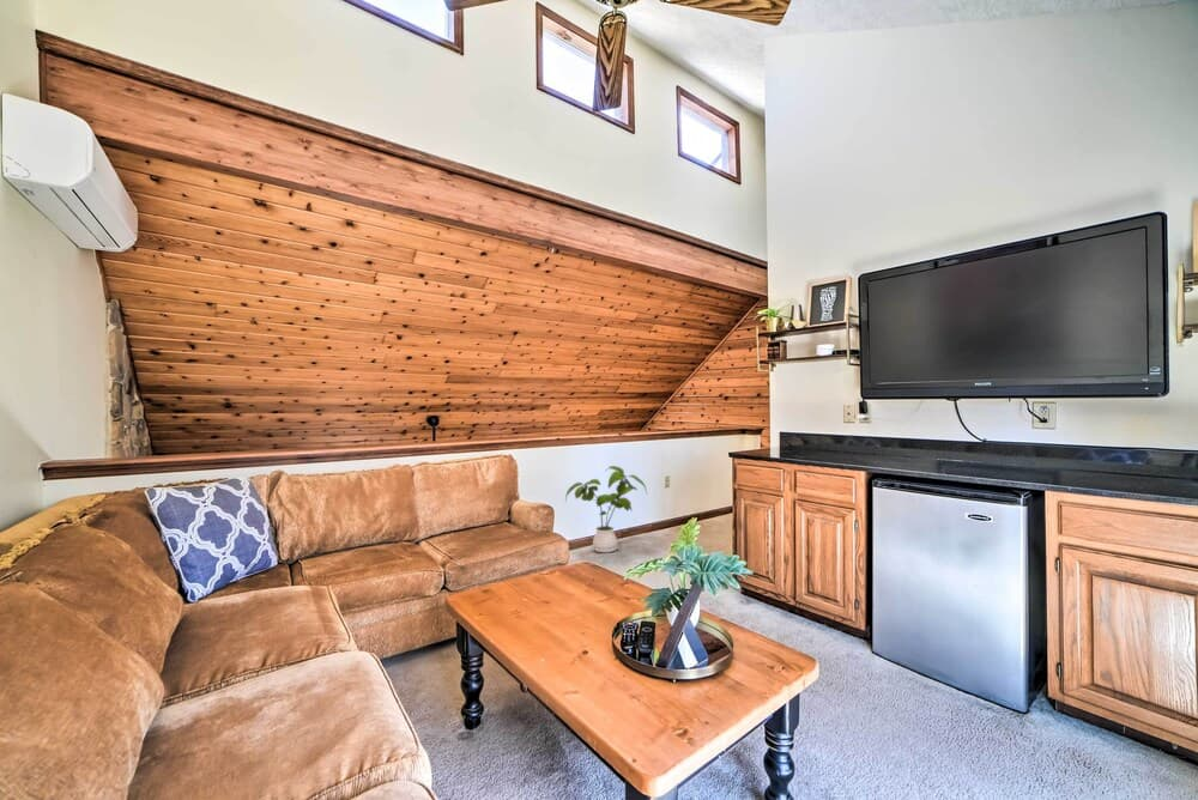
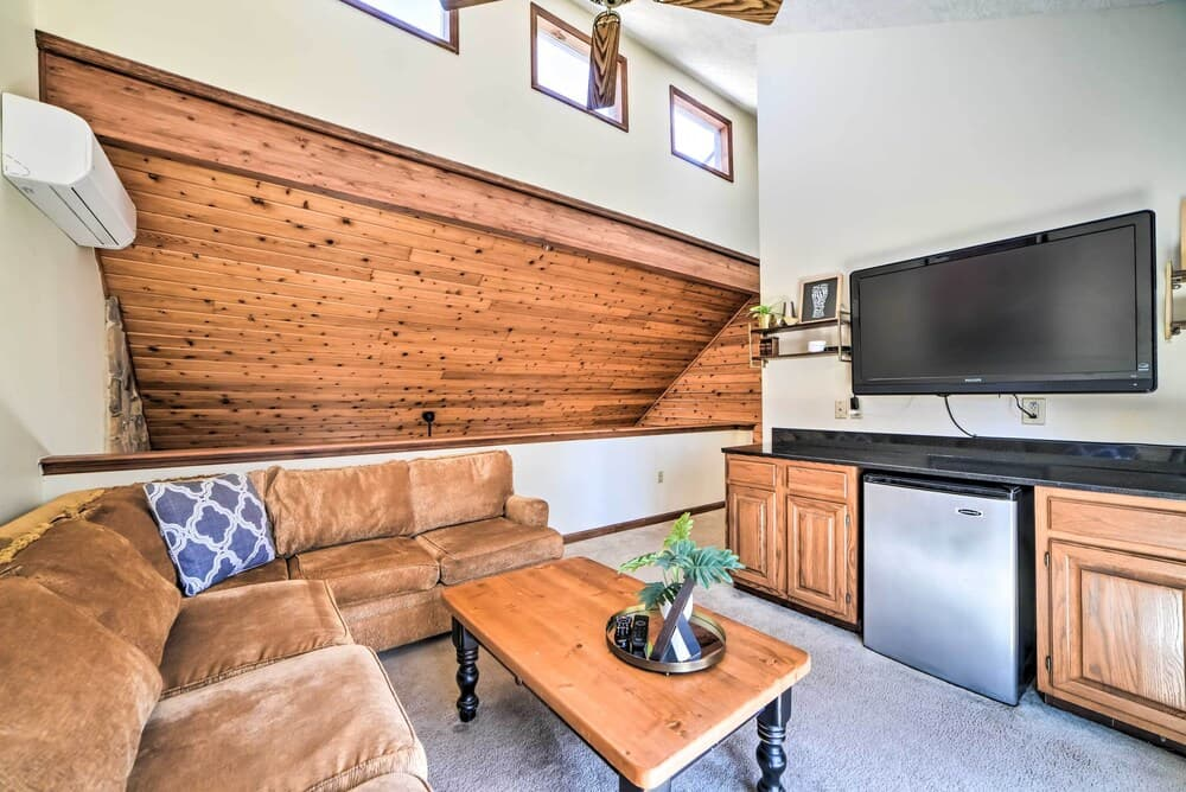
- house plant [564,465,648,553]
